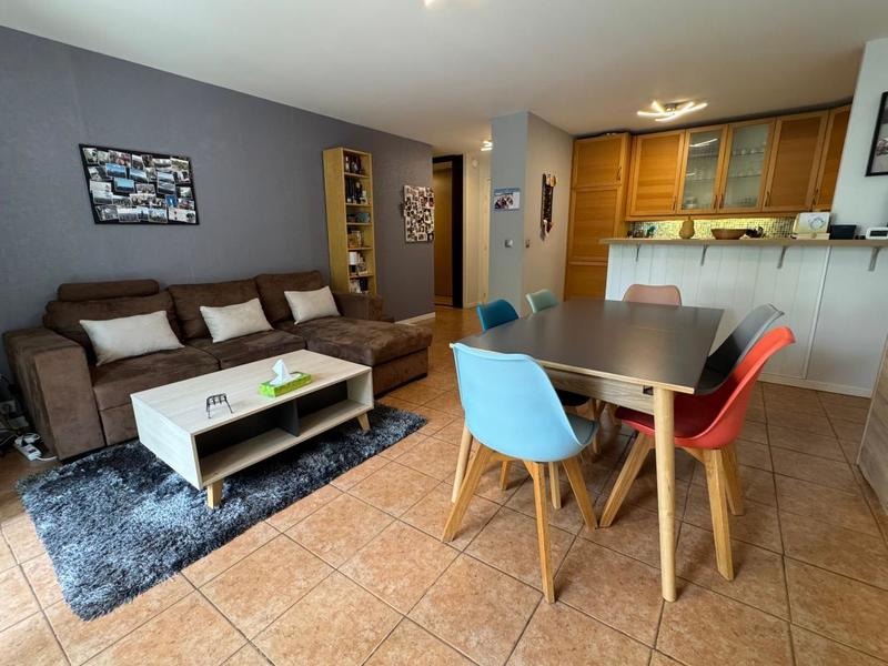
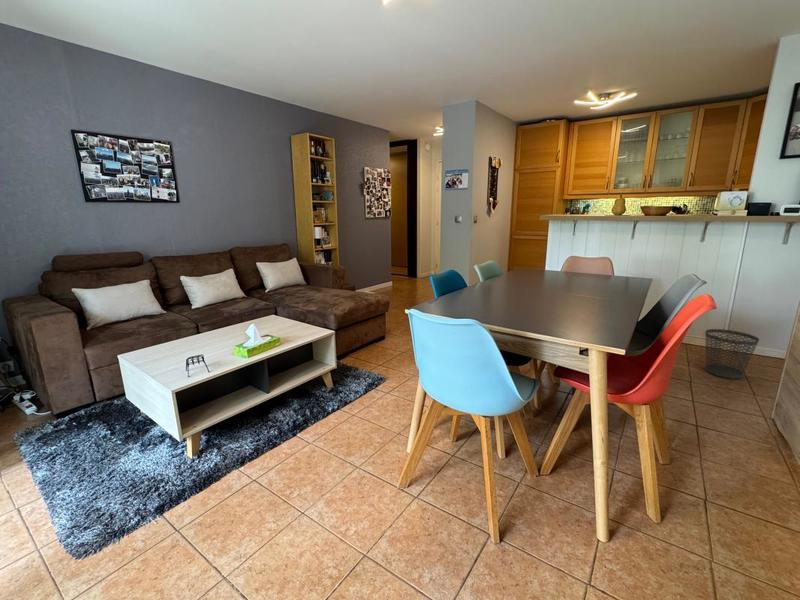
+ wastebasket [705,328,760,380]
